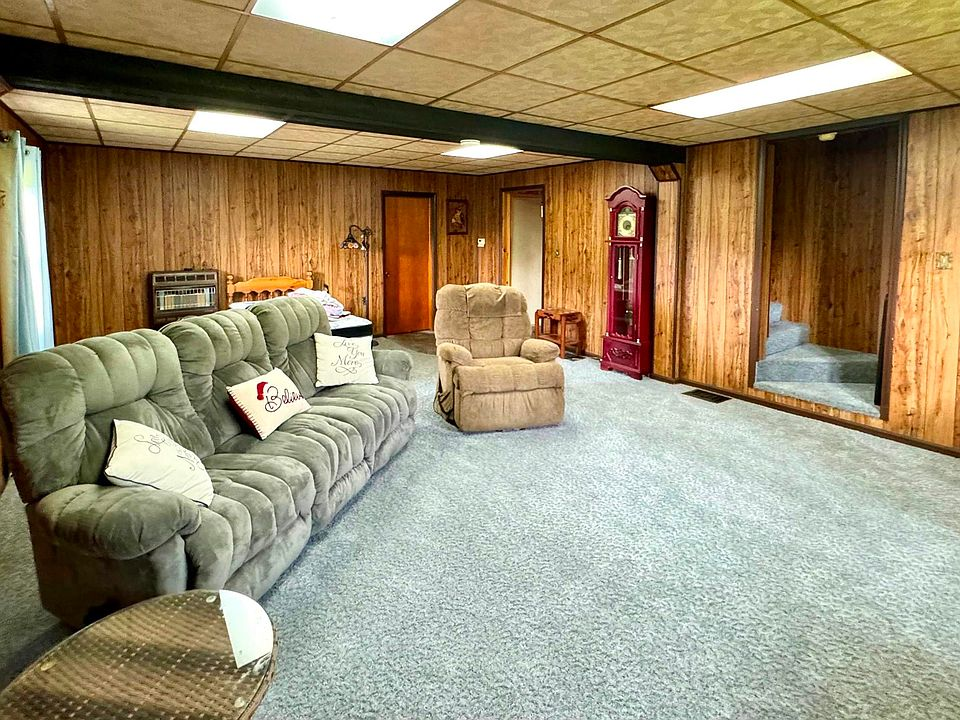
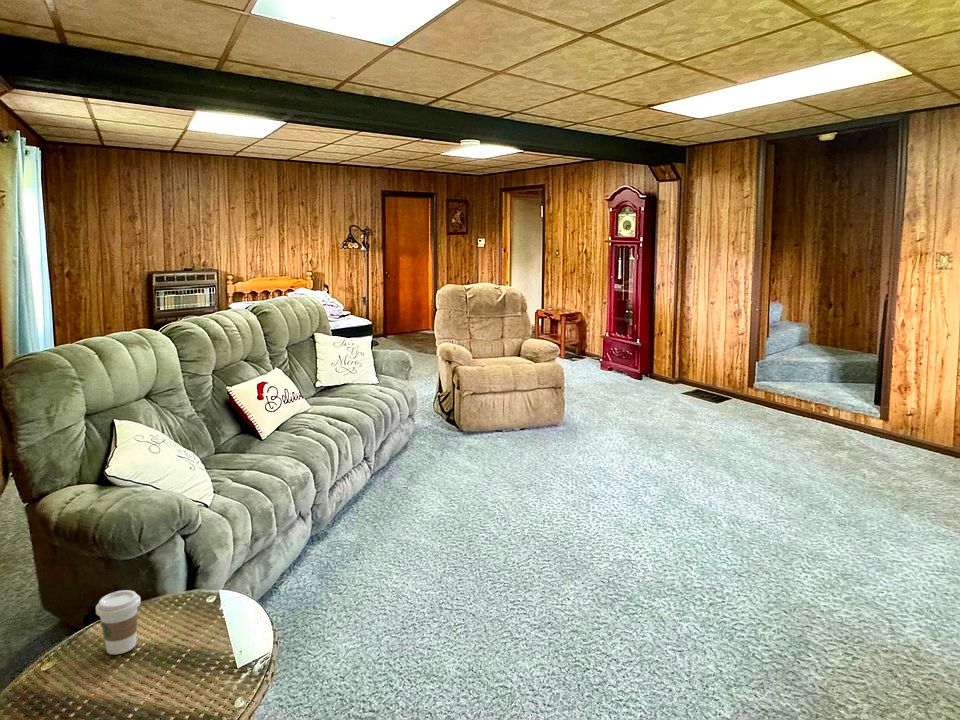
+ coffee cup [95,589,142,655]
